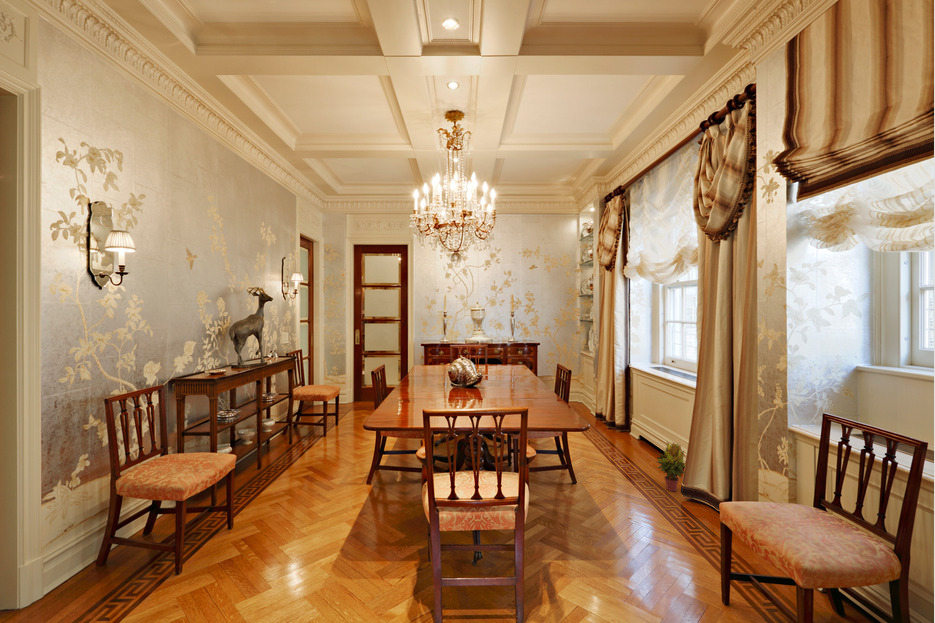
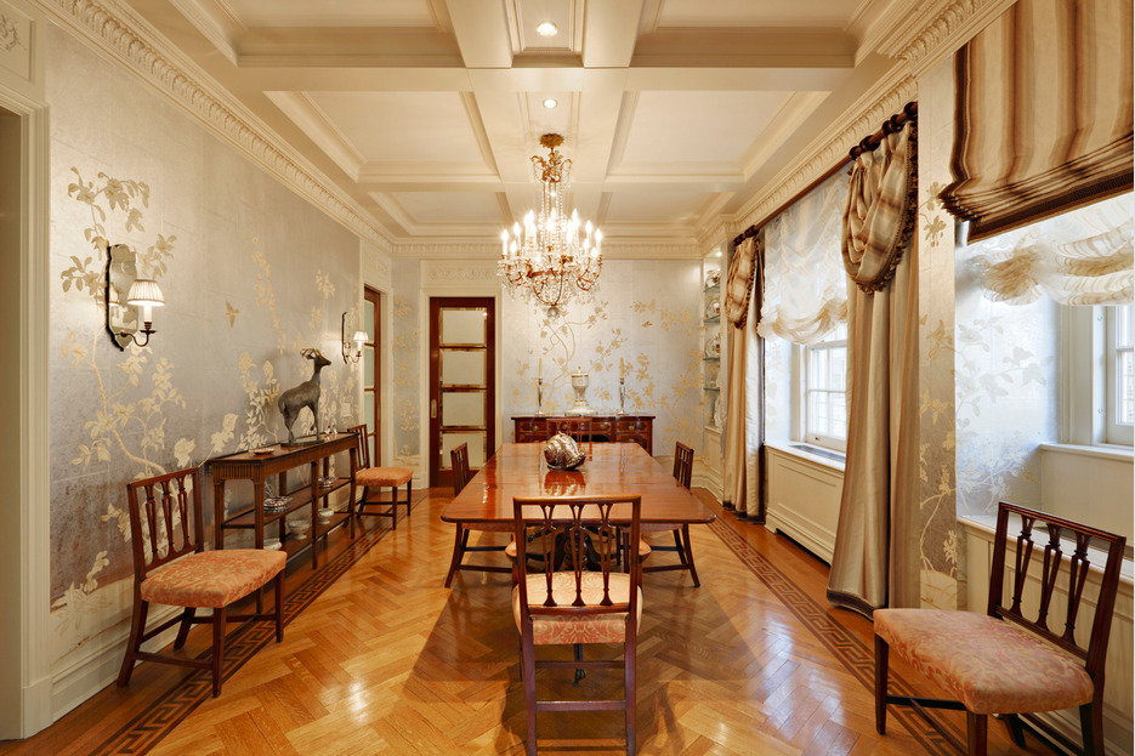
- potted plant [656,441,686,492]
